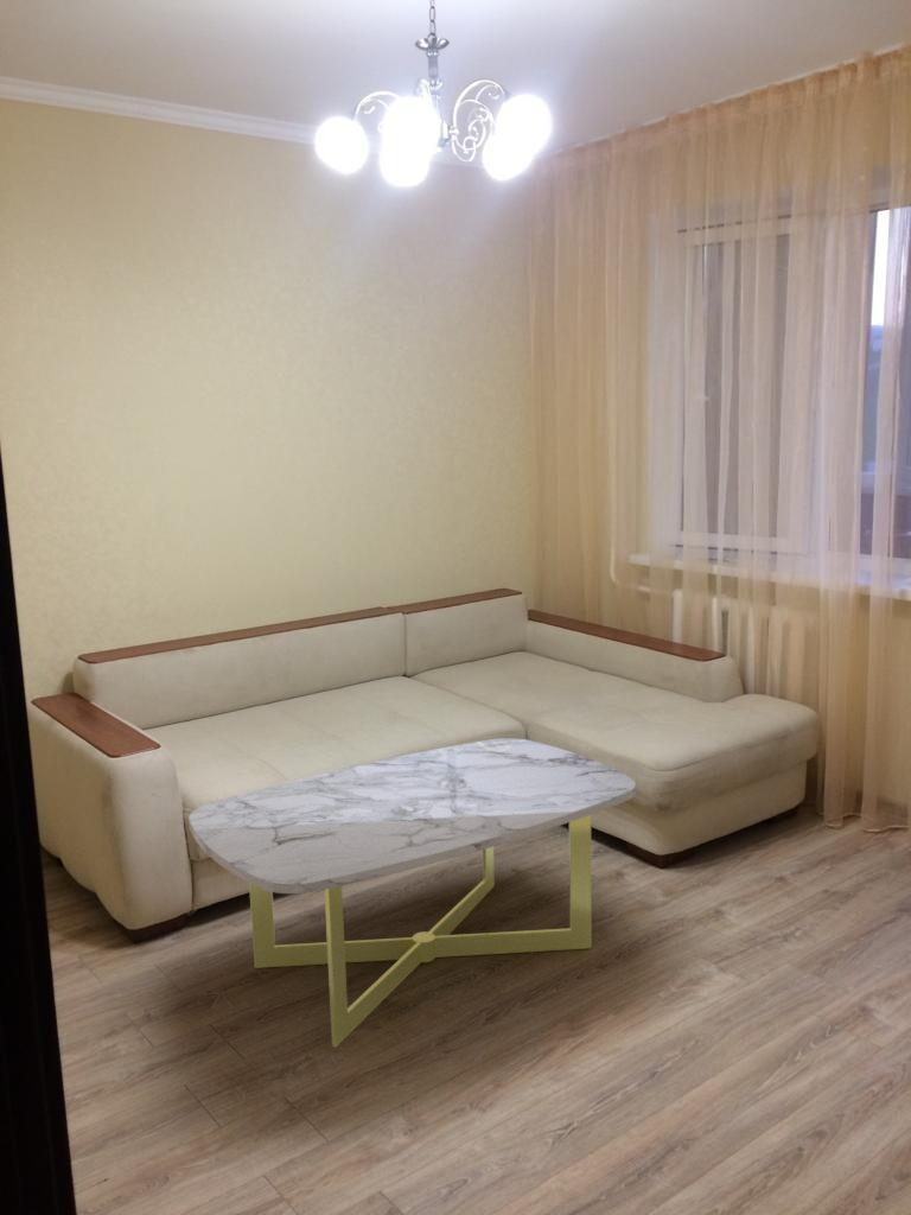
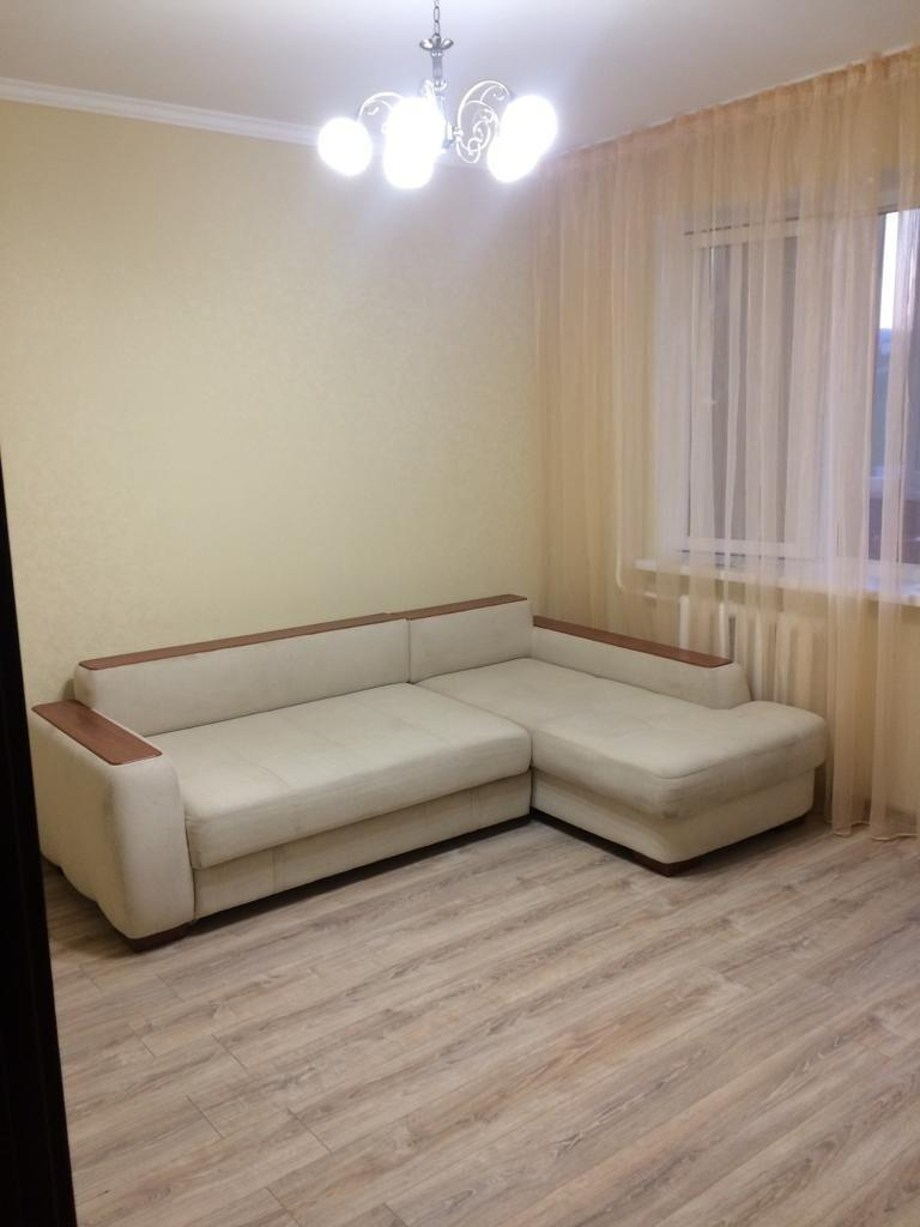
- coffee table [187,737,637,1049]
